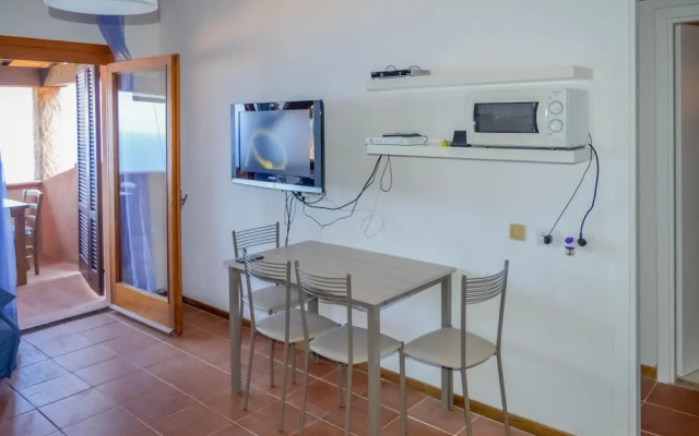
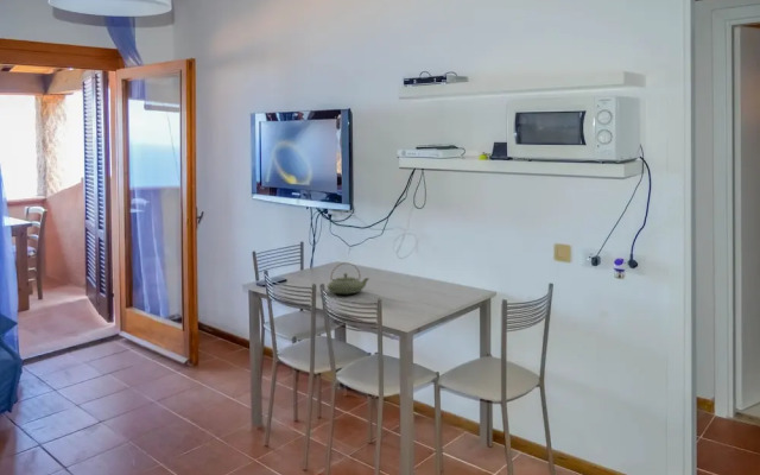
+ teapot [325,261,370,294]
